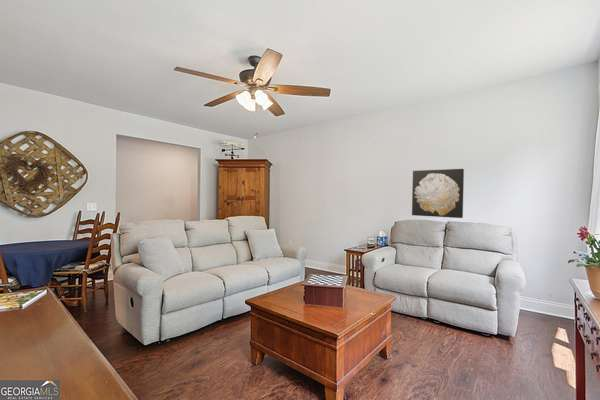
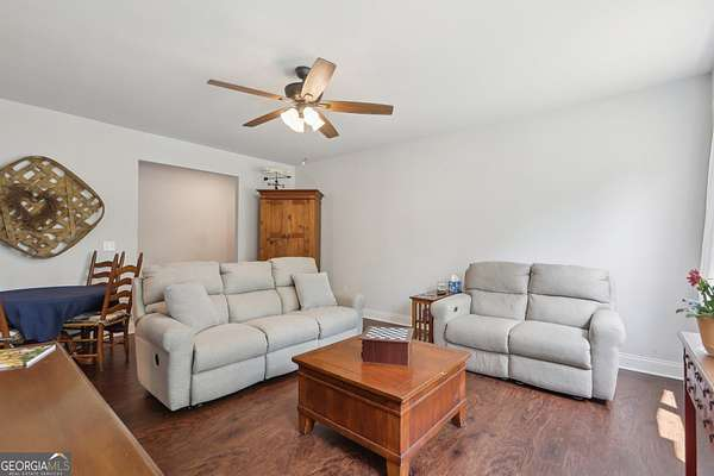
- wall art [411,168,465,219]
